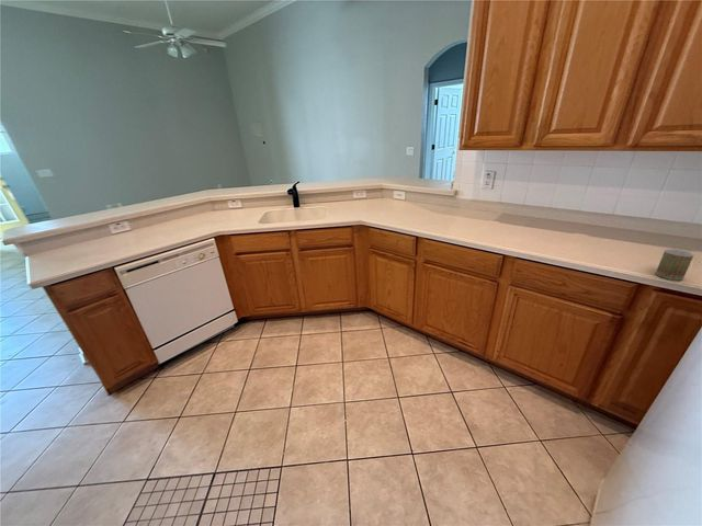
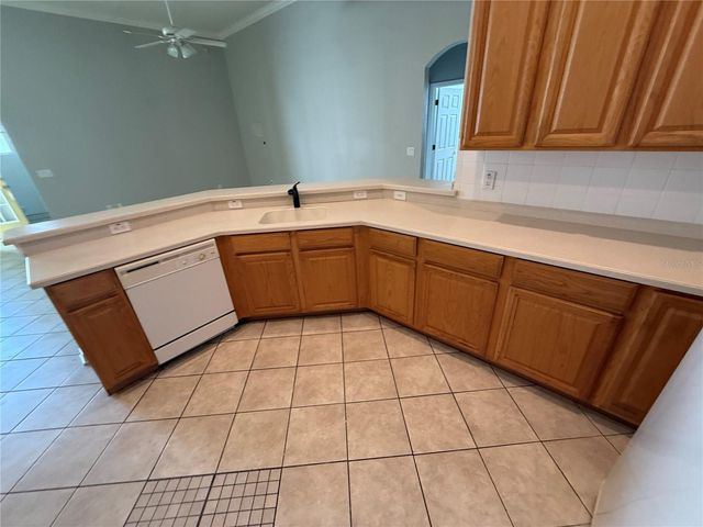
- mug [655,248,695,281]
